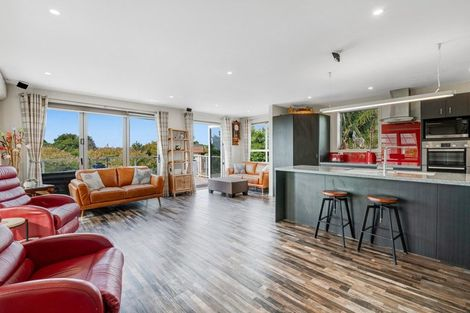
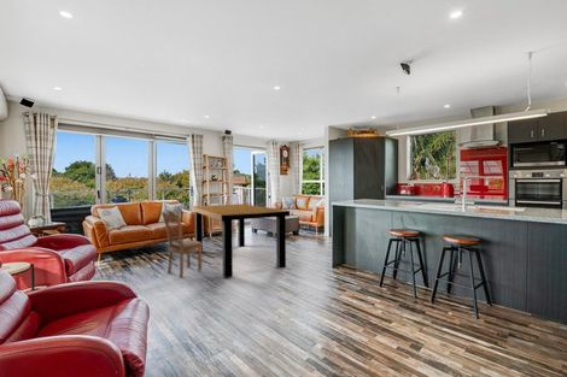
+ dining table [191,202,291,278]
+ dining chair [160,210,204,278]
